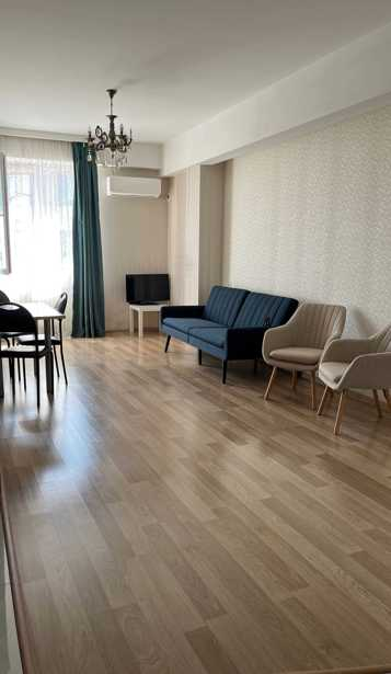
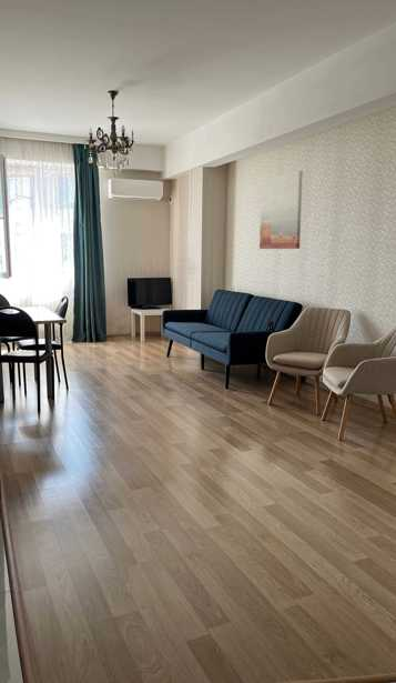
+ wall art [258,170,304,250]
